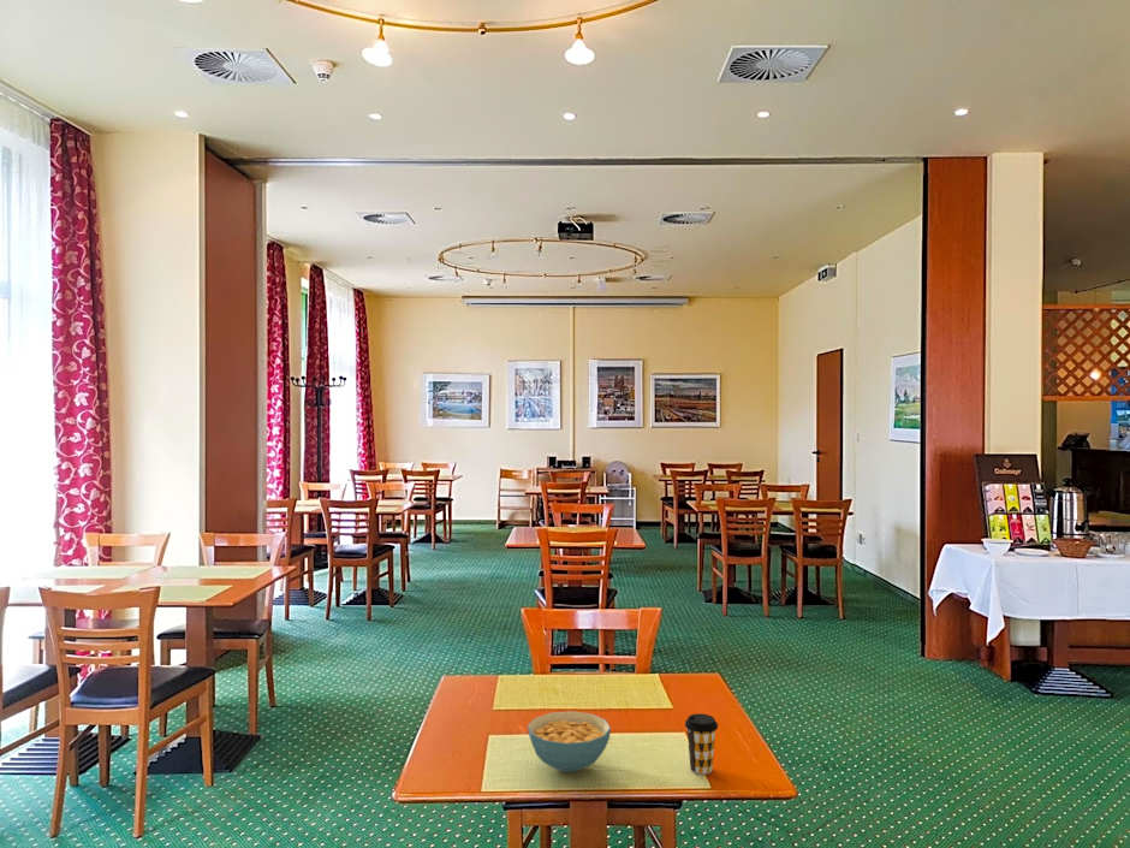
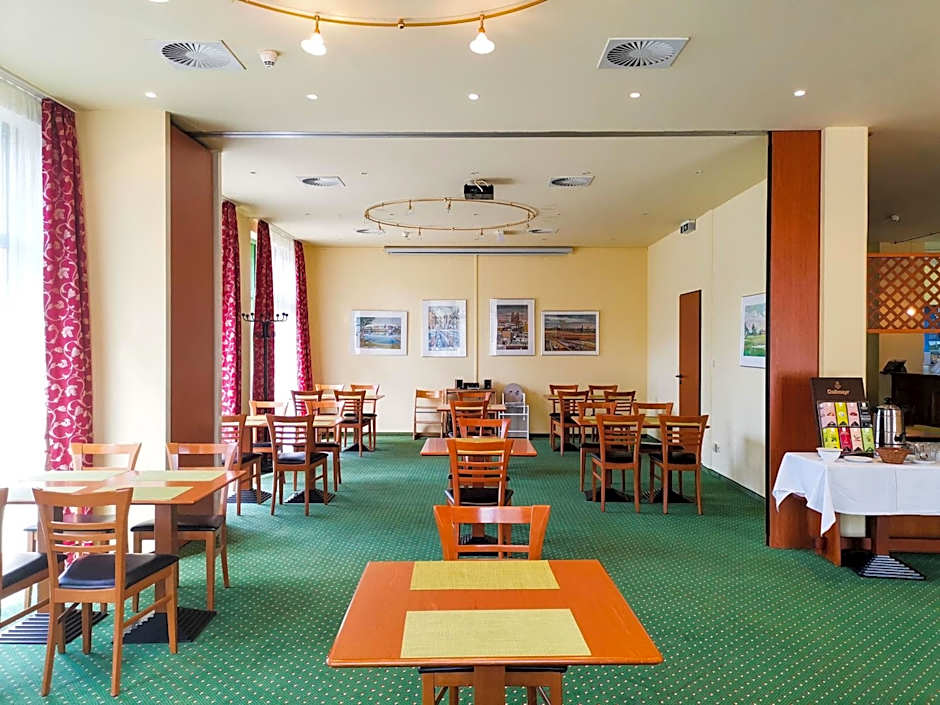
- cereal bowl [527,710,612,773]
- coffee cup [684,712,719,776]
